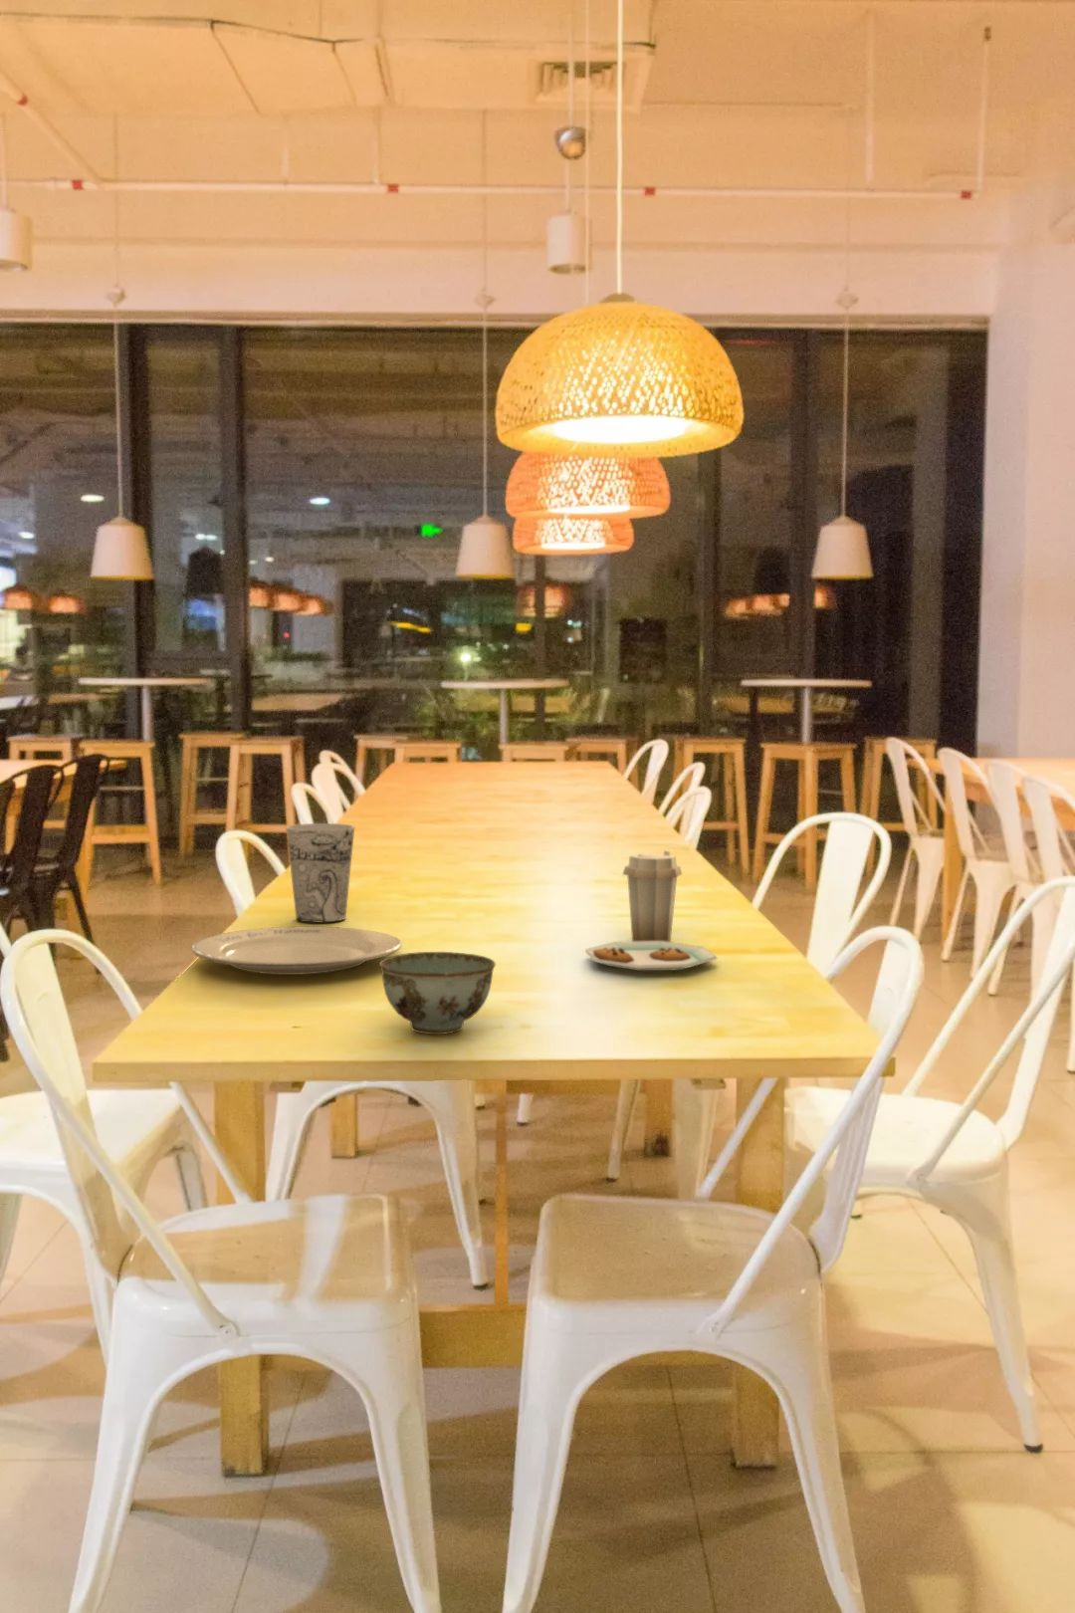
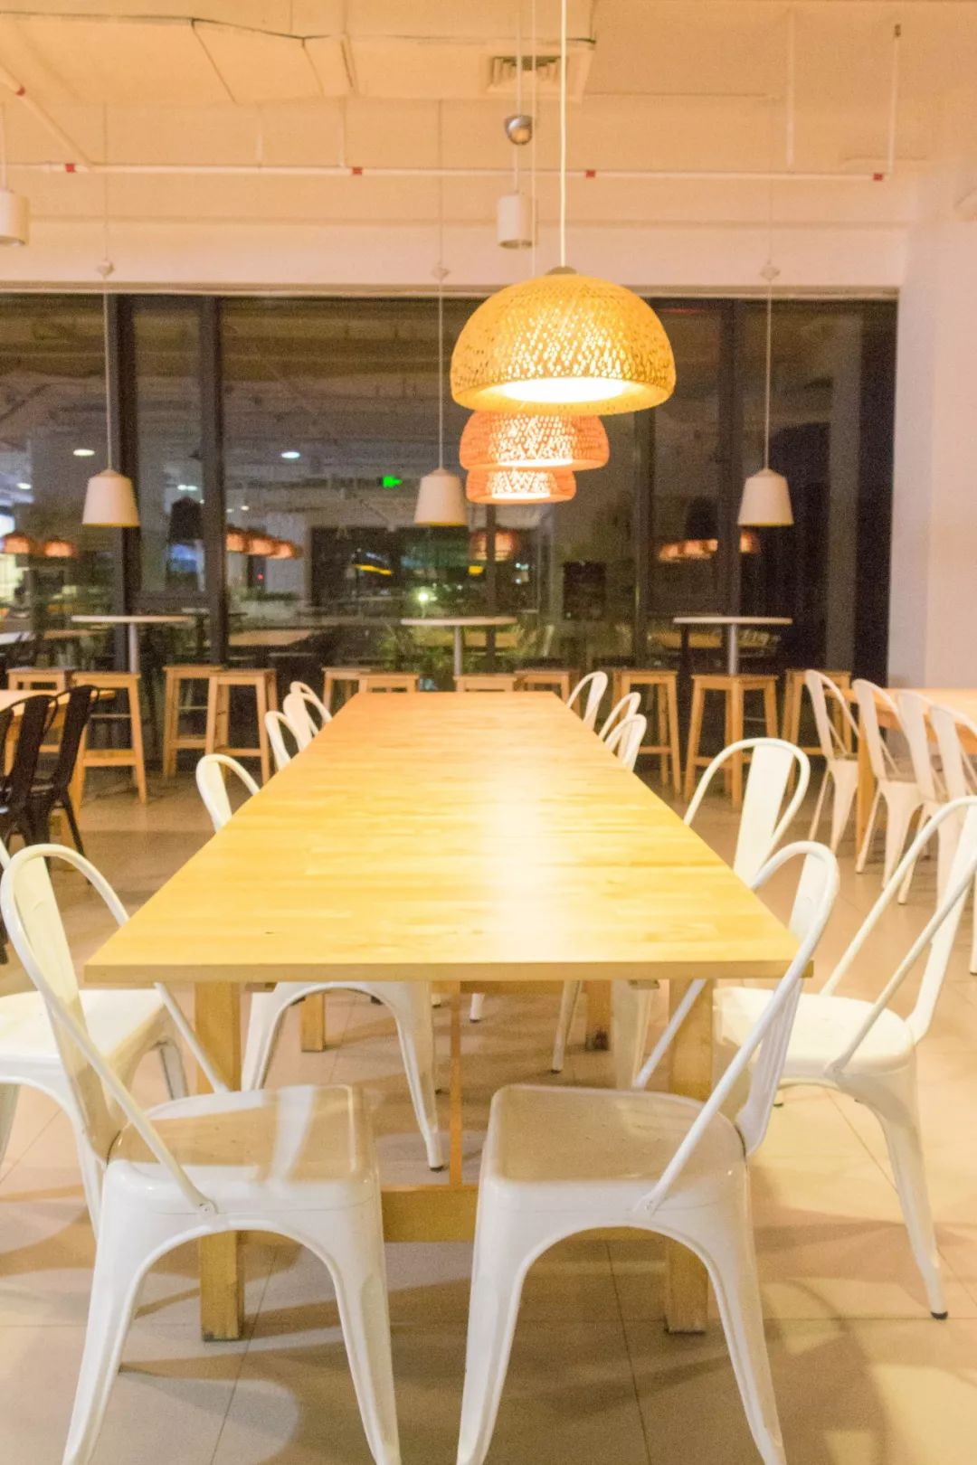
- bowl [378,951,497,1036]
- chinaware [190,927,403,976]
- plate [584,850,717,972]
- cup [284,822,355,923]
